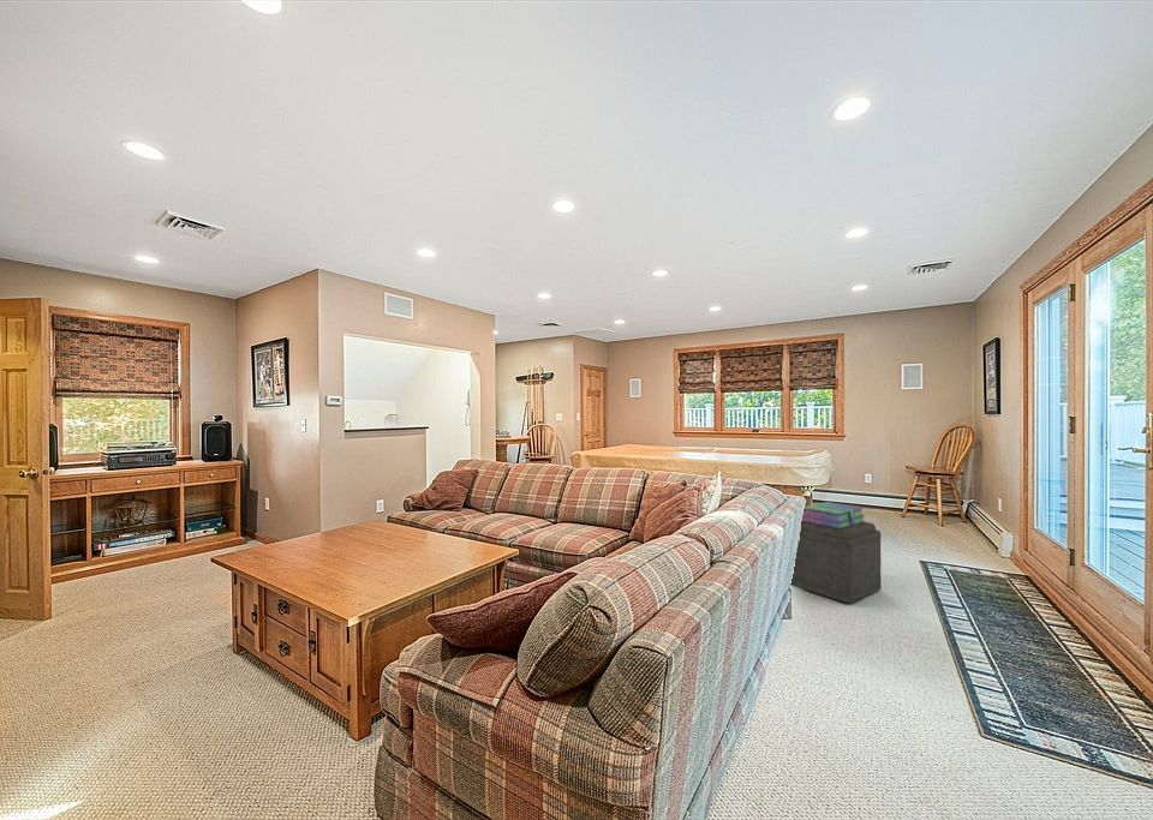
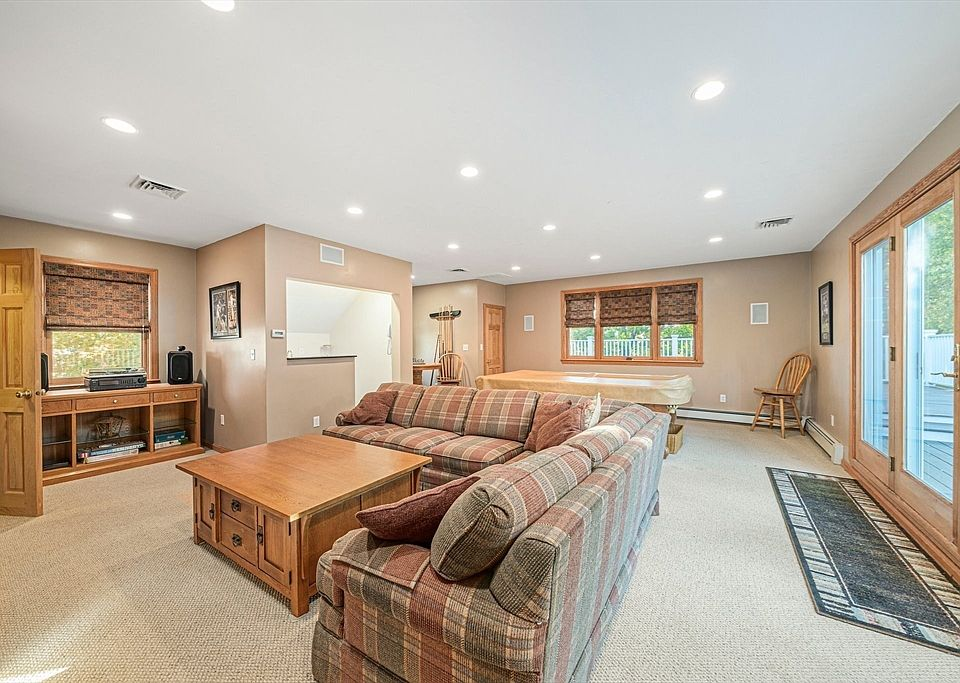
- stack of books [802,501,866,528]
- ottoman [789,521,883,604]
